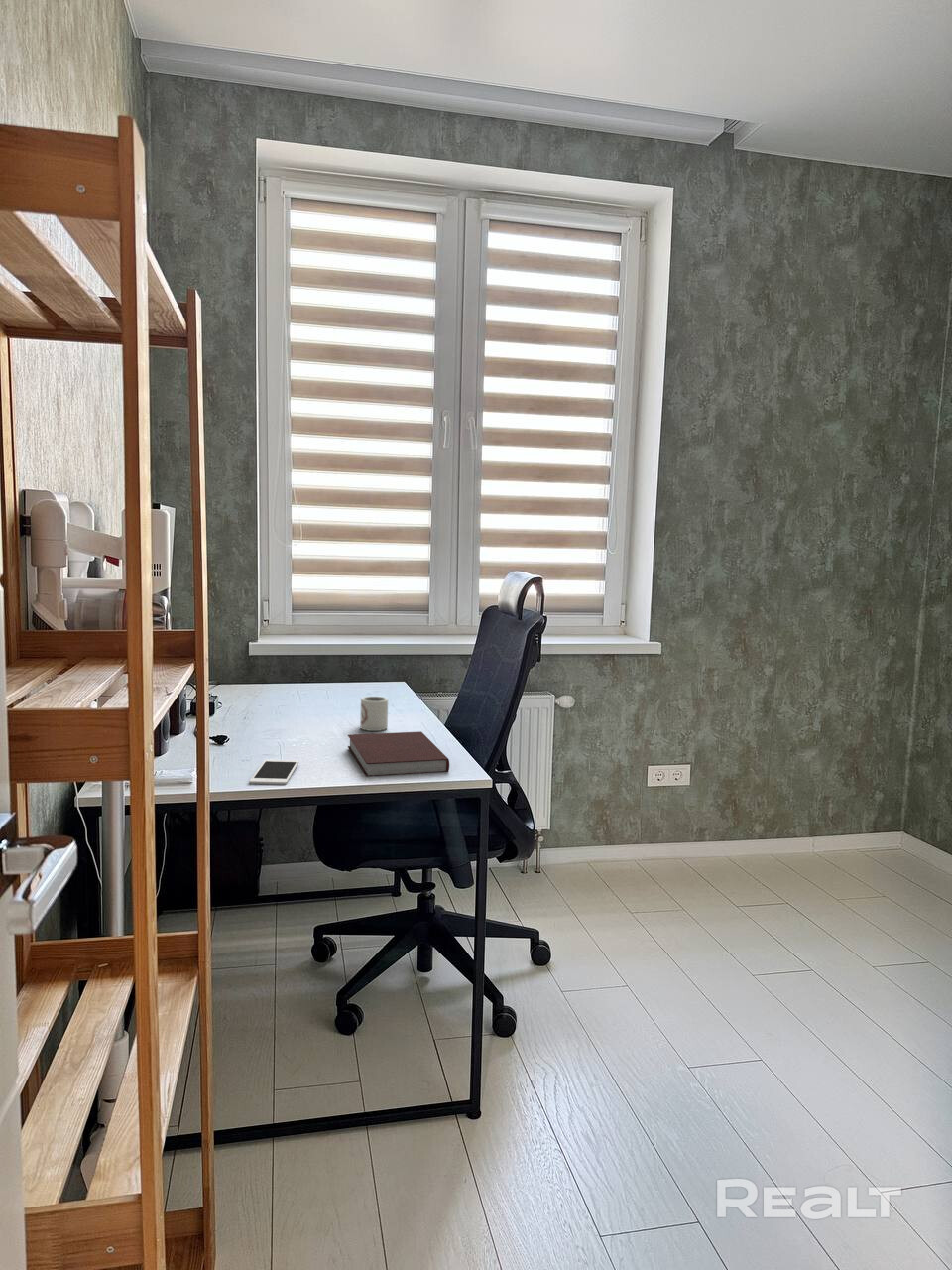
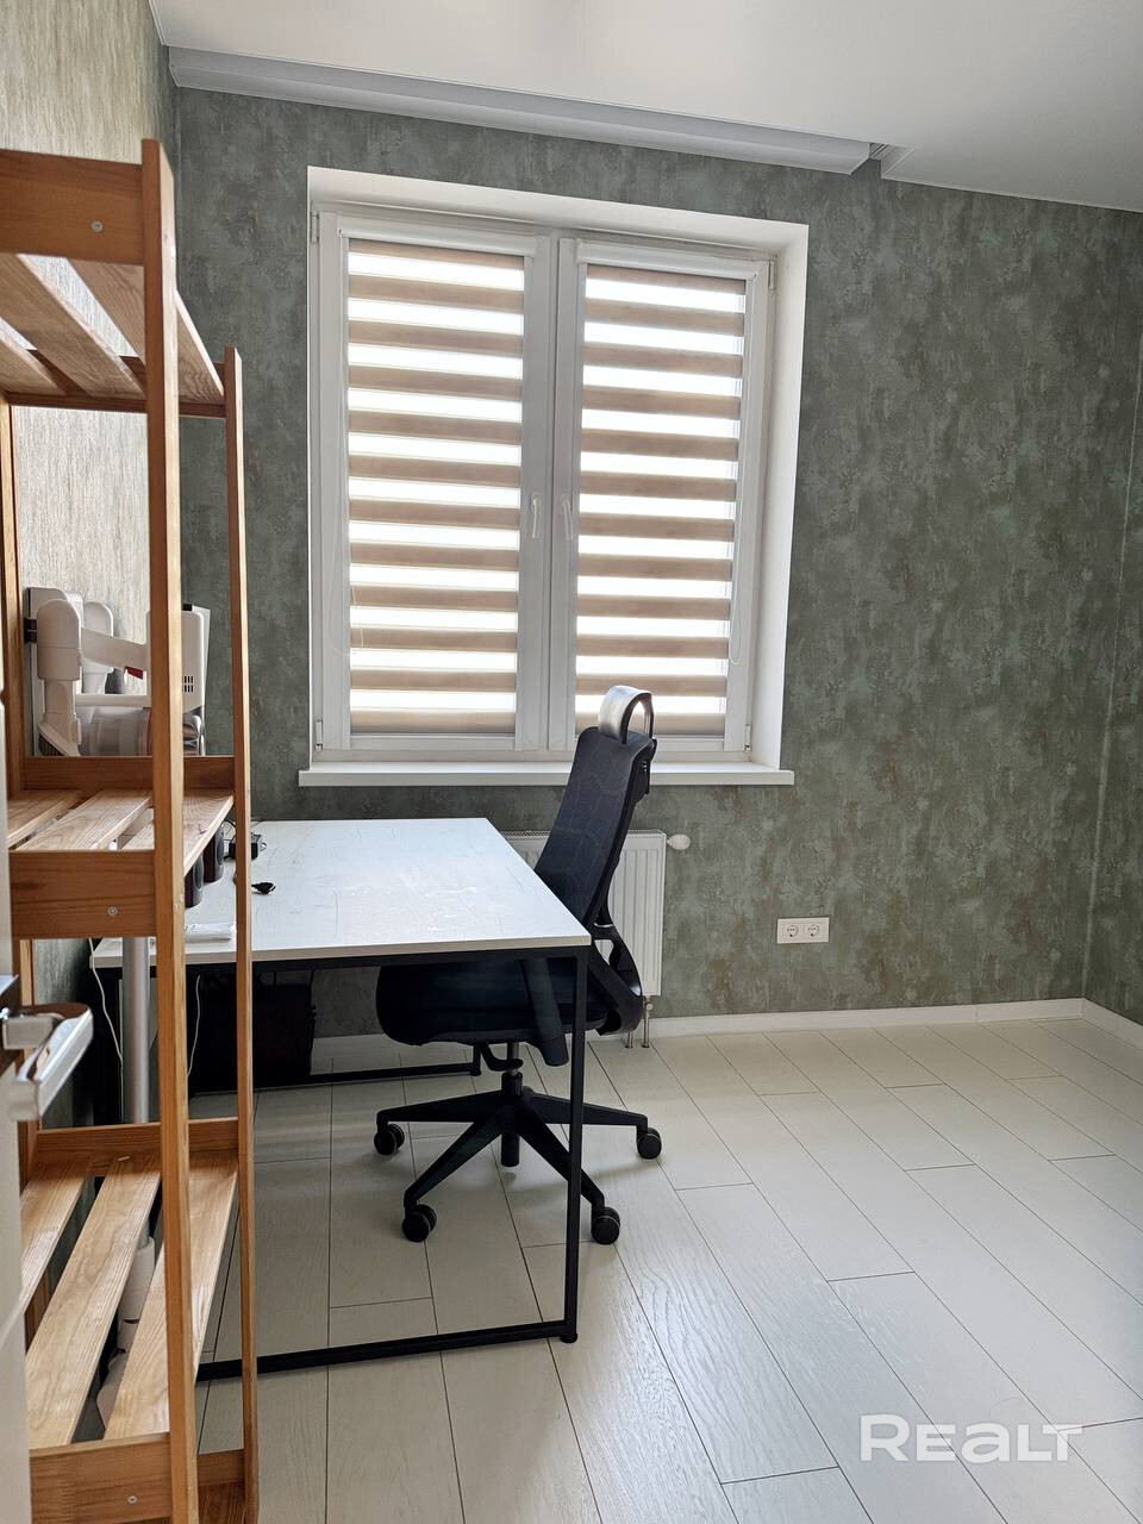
- cup [359,696,389,732]
- notebook [347,730,450,778]
- cell phone [249,759,299,786]
